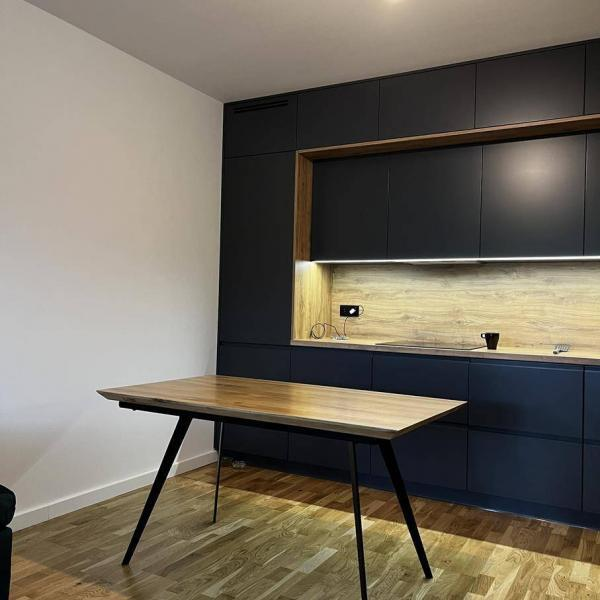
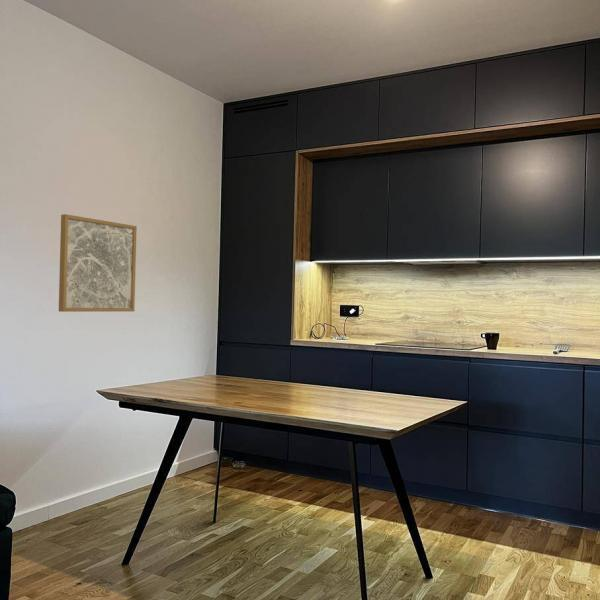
+ wall art [58,213,138,313]
